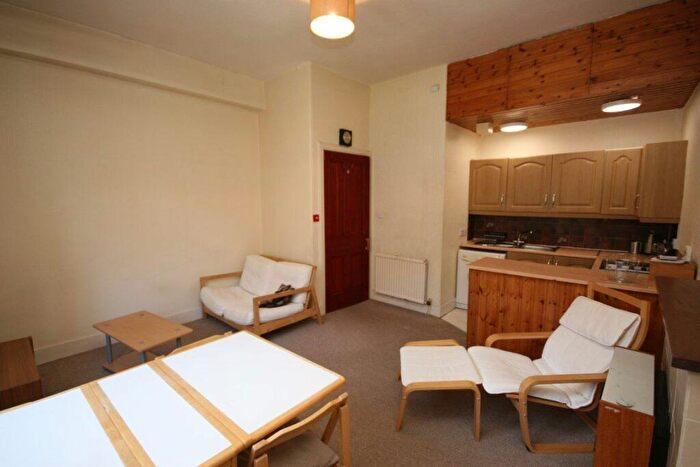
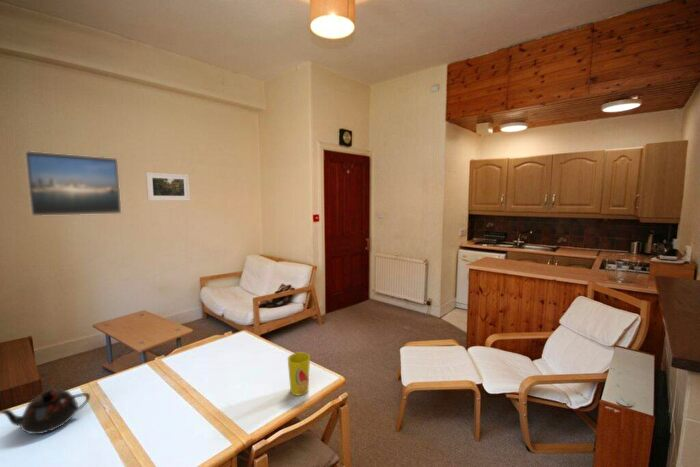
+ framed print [145,171,191,202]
+ teapot [0,388,91,435]
+ cup [287,352,311,397]
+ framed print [24,150,122,217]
